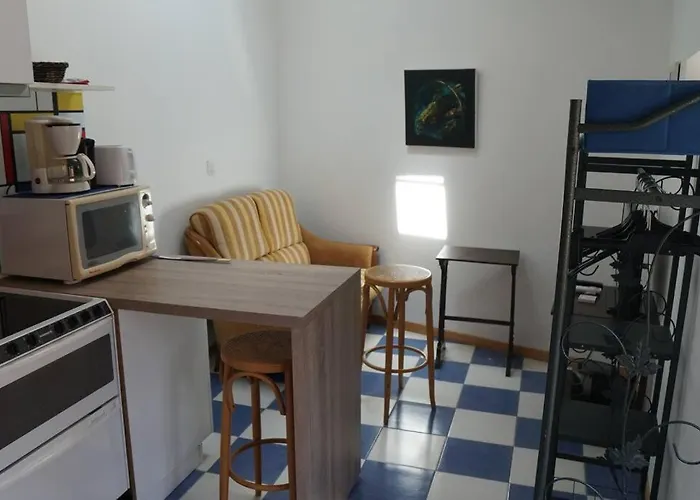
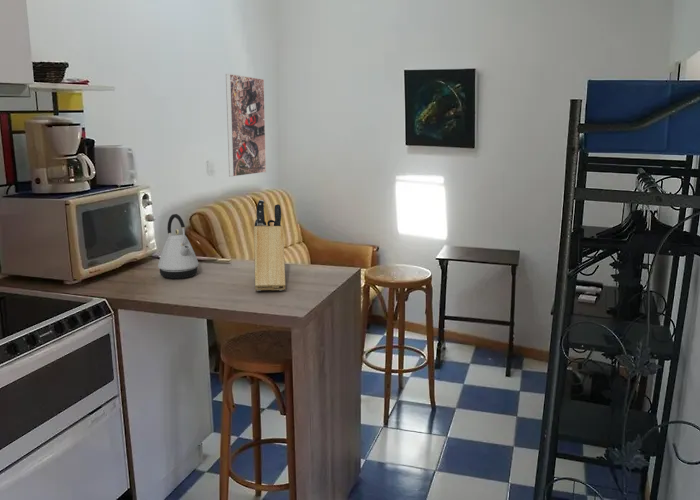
+ kettle [157,213,200,280]
+ knife block [253,199,286,292]
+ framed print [225,73,267,178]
